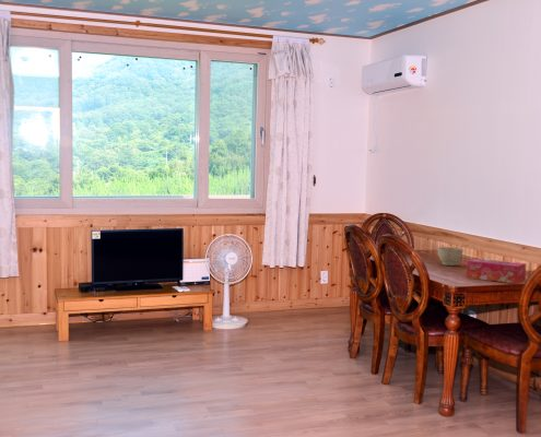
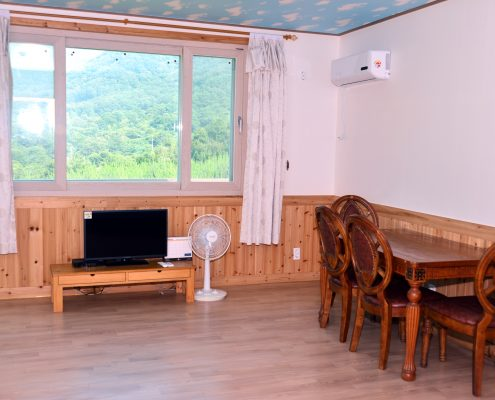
- planter bowl [437,246,464,267]
- tissue box [466,258,527,285]
